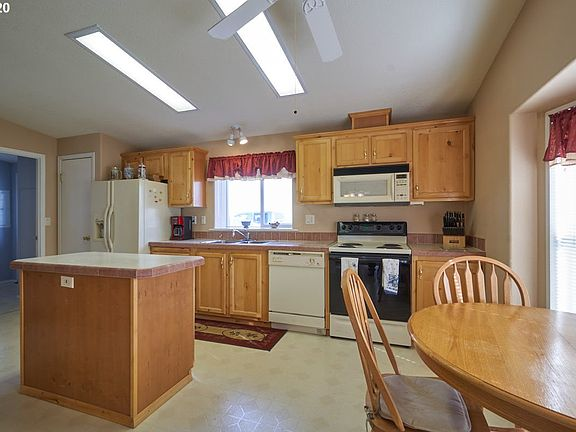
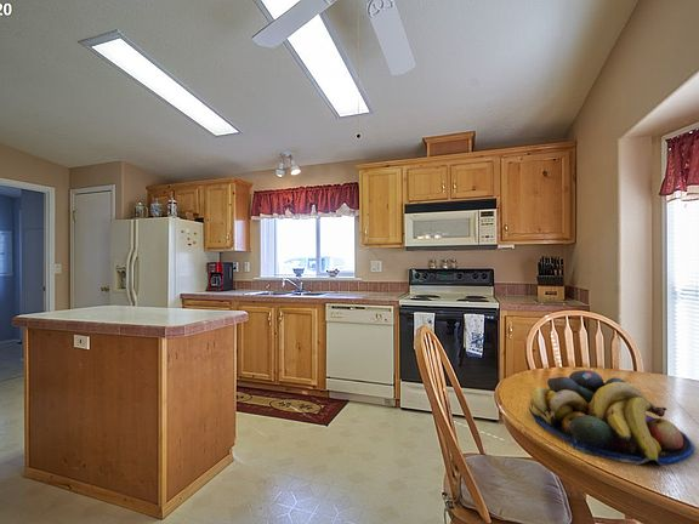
+ fruit bowl [527,369,695,467]
